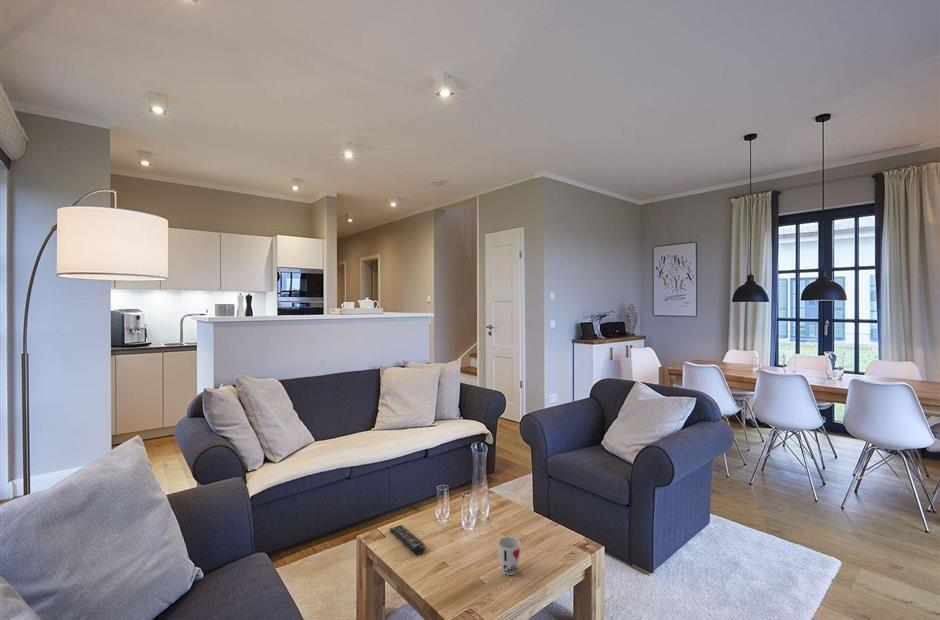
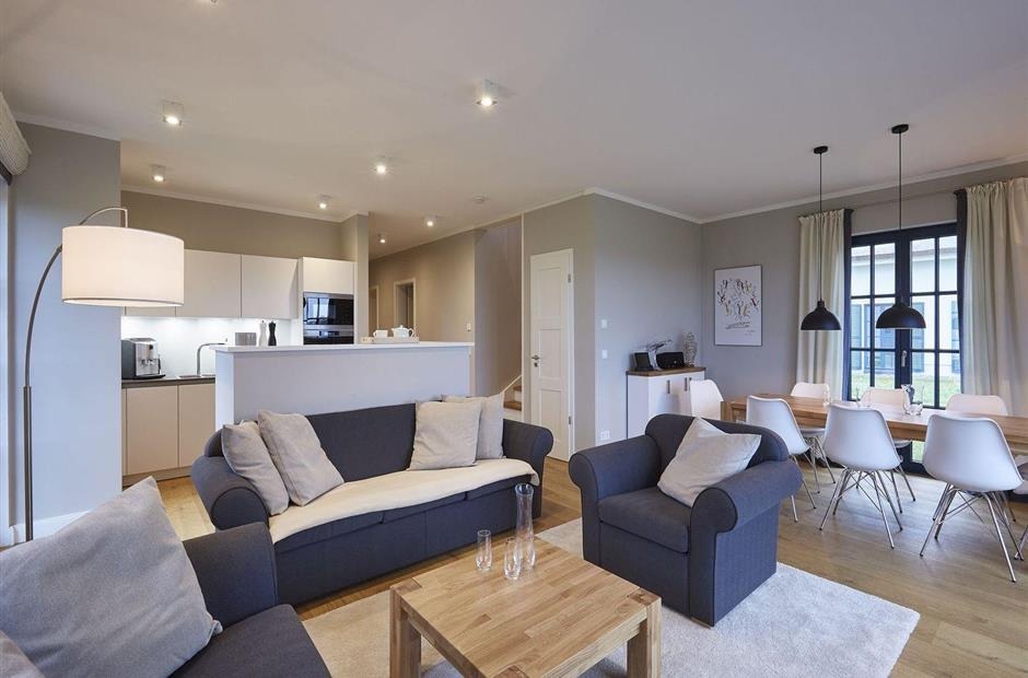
- remote control [388,524,426,555]
- cup [497,536,522,576]
